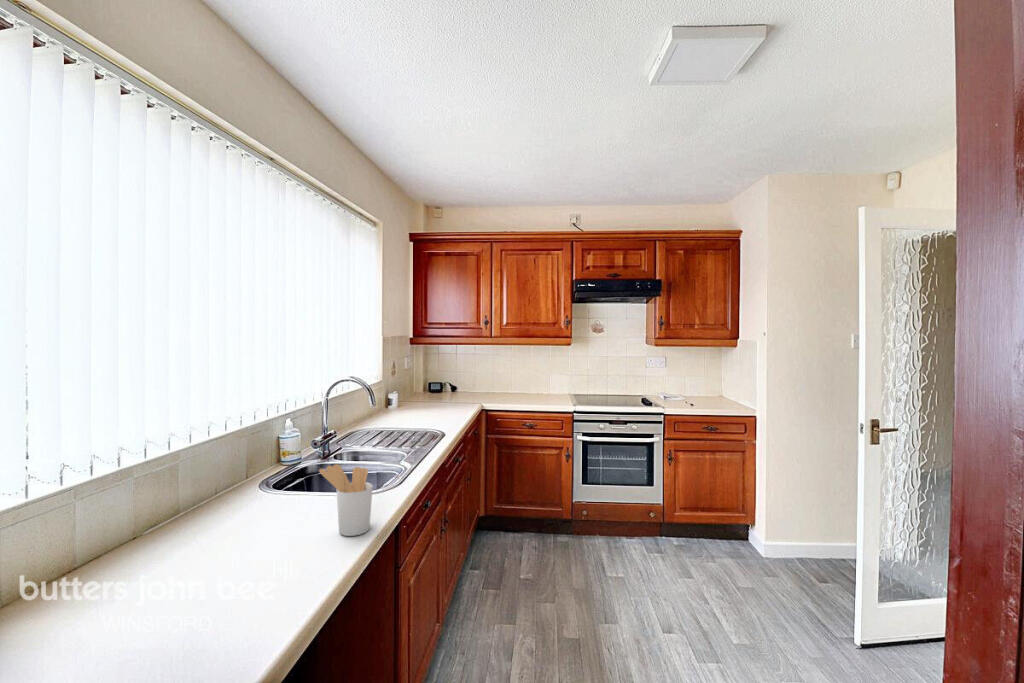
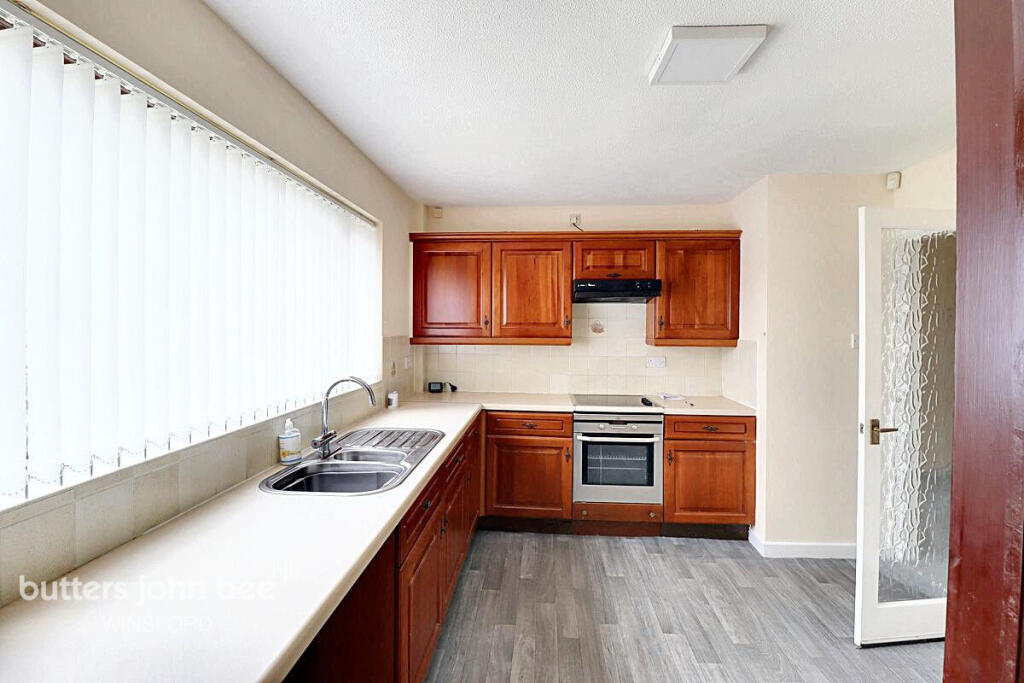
- utensil holder [318,463,374,537]
